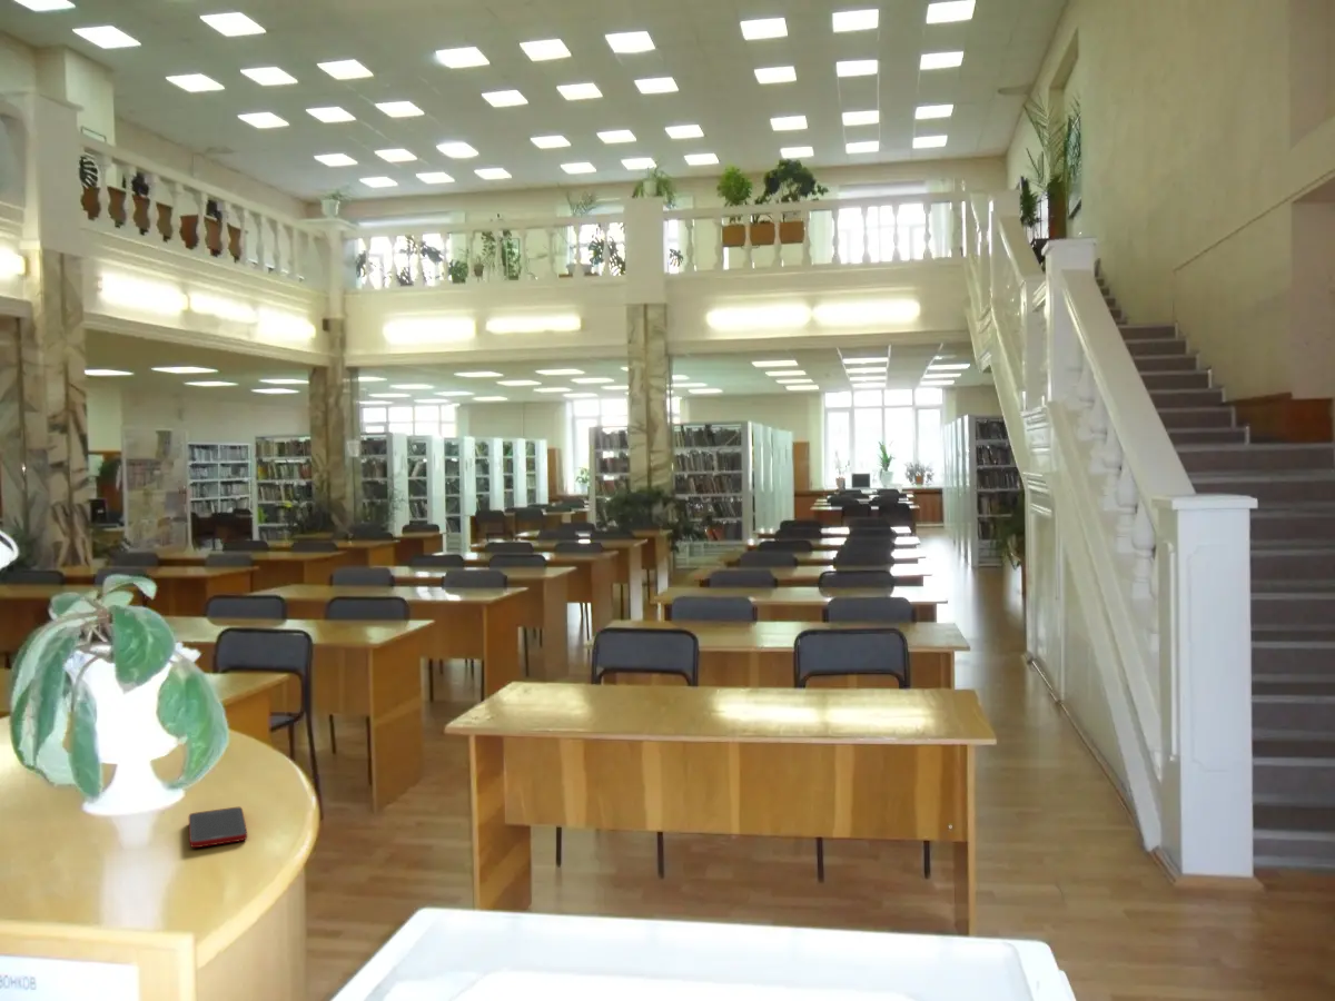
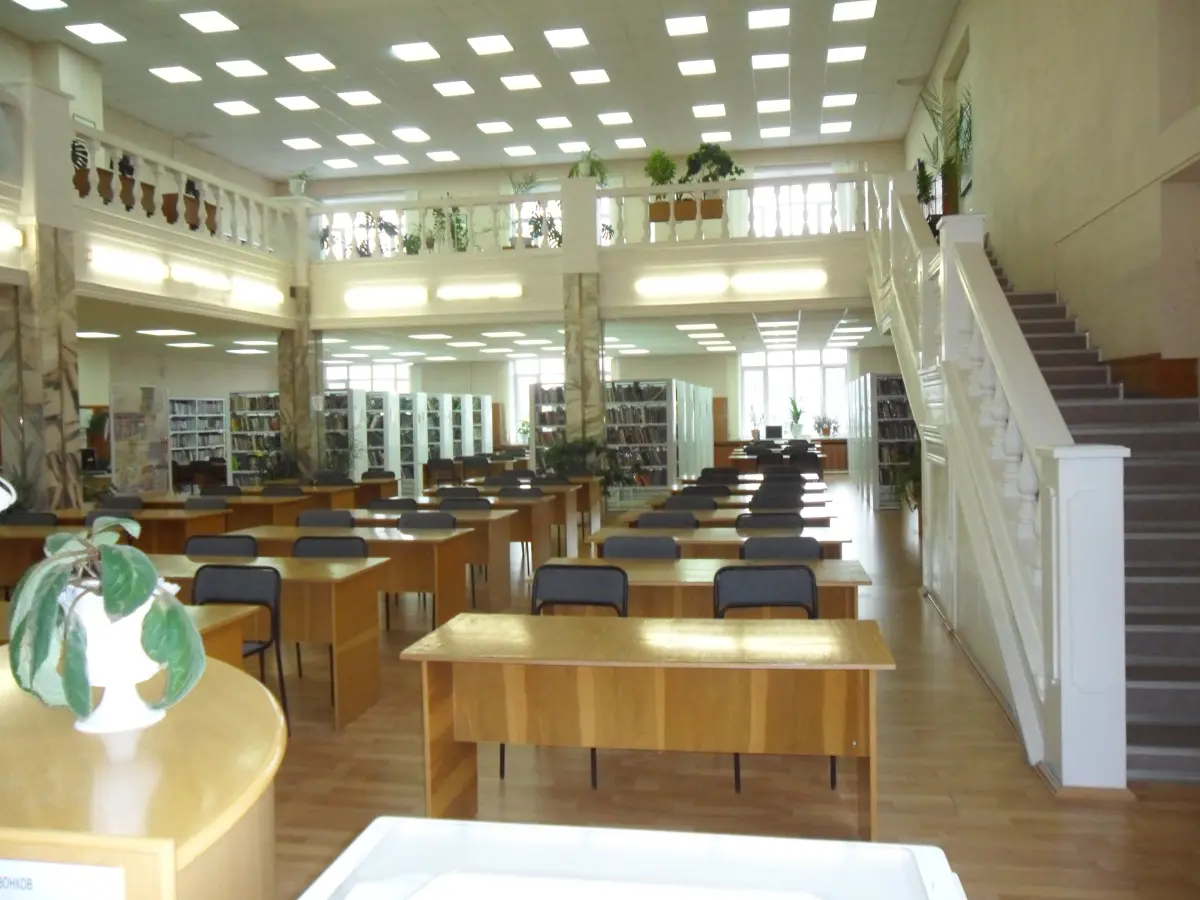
- cell phone [188,806,248,849]
